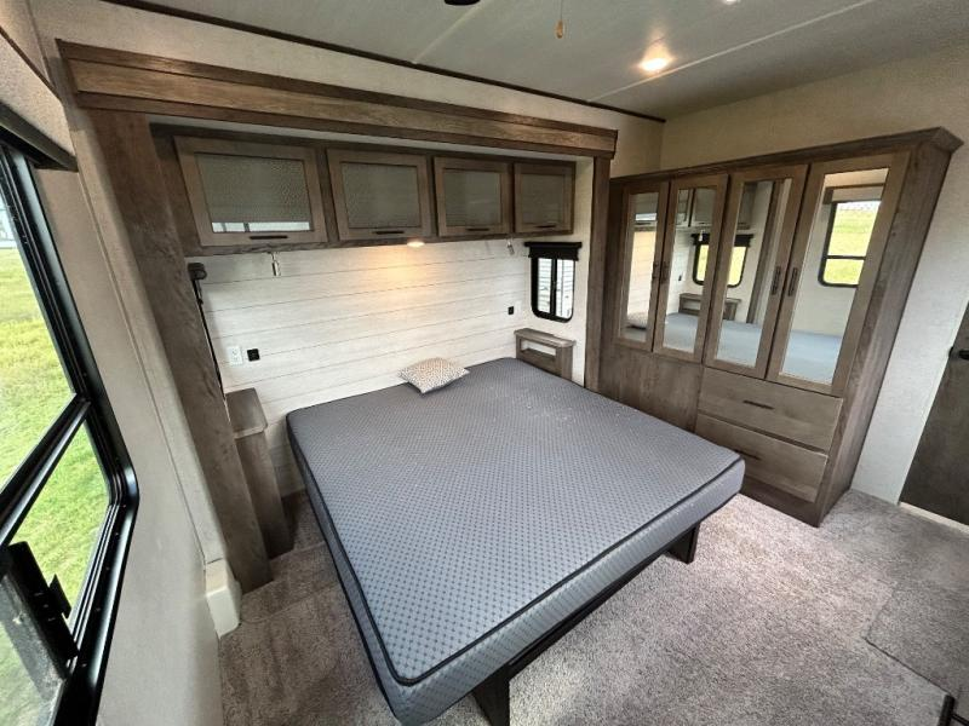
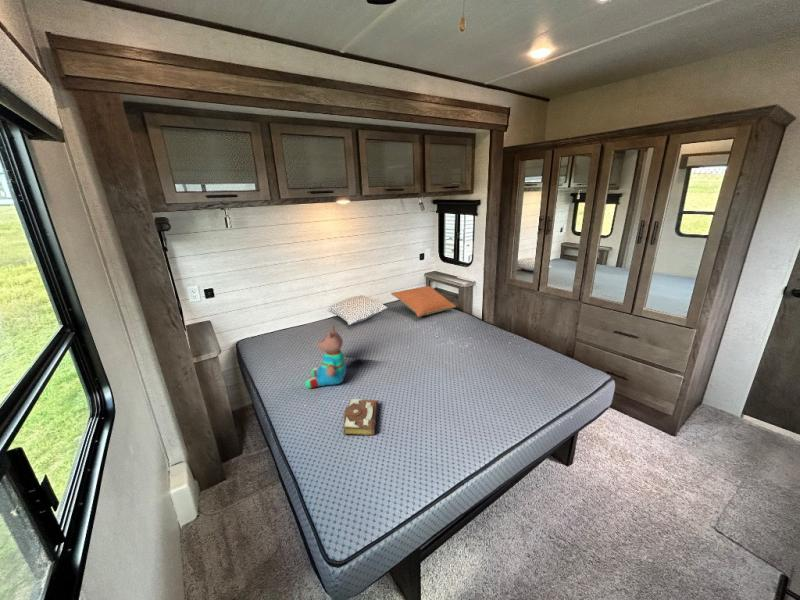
+ book [342,398,378,436]
+ teddy bear [304,324,347,389]
+ pillow [390,285,457,318]
